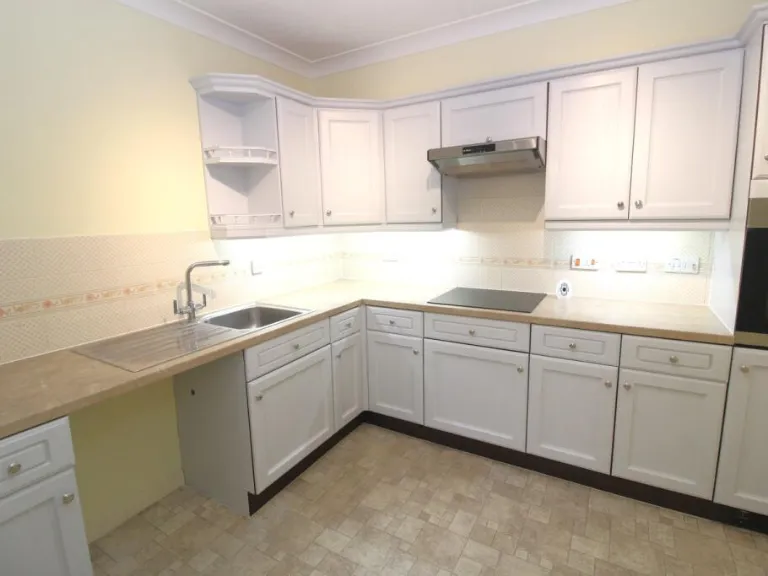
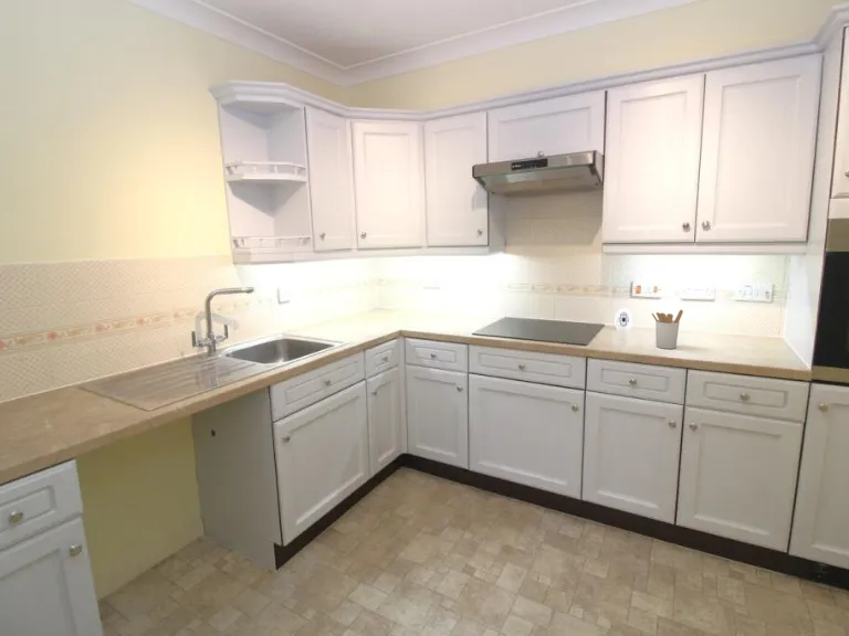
+ utensil holder [651,309,684,350]
